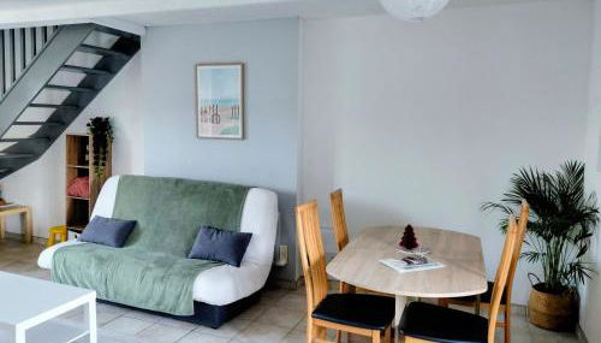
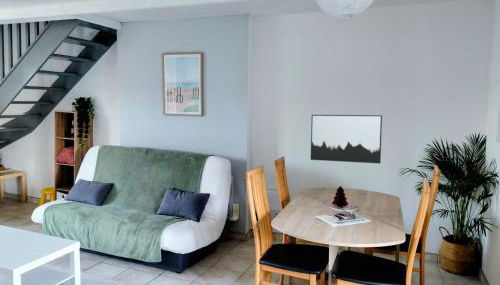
+ wall art [310,114,383,164]
